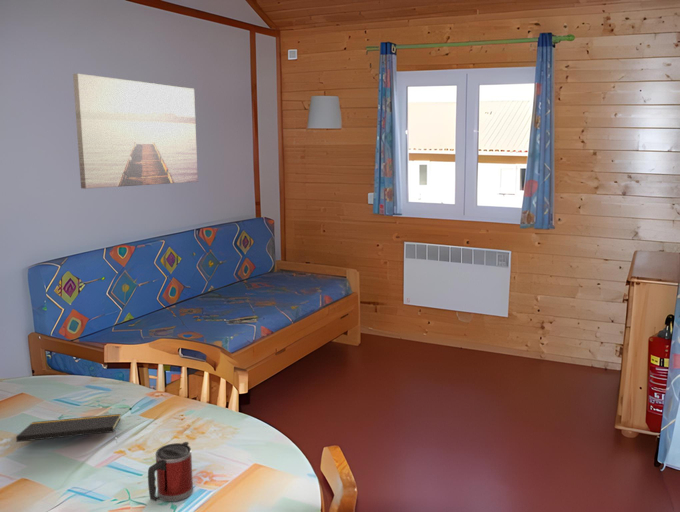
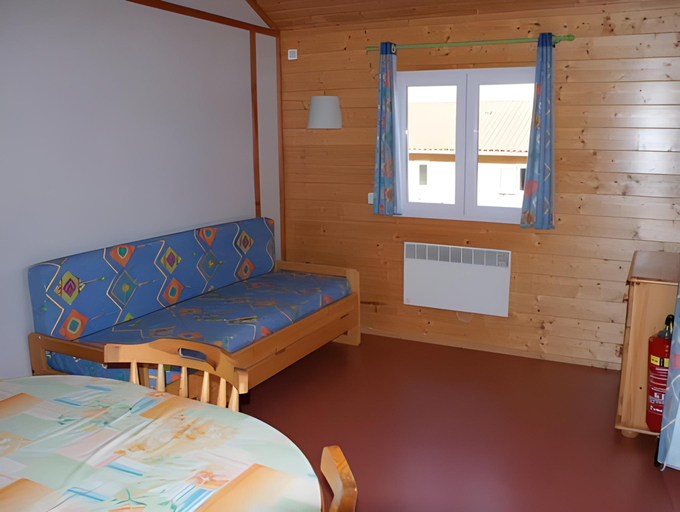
- mug [147,441,194,502]
- notepad [15,413,122,443]
- wall art [72,72,199,190]
